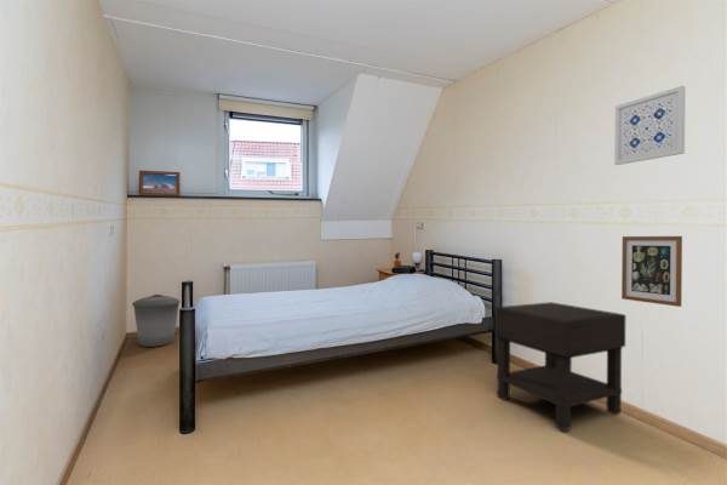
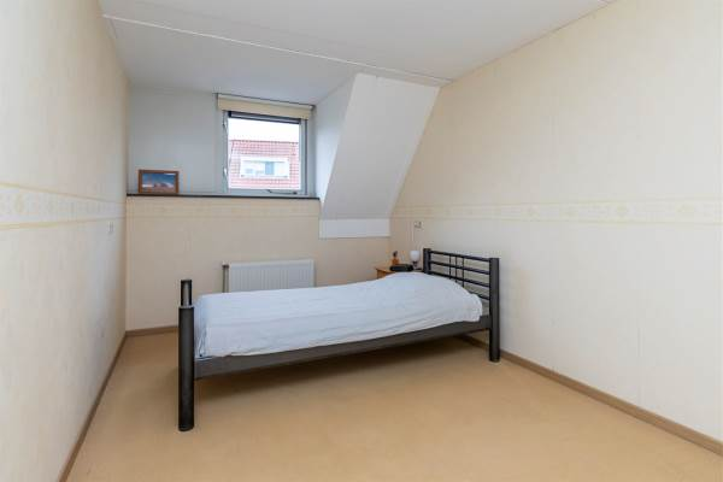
- trash can [131,293,182,348]
- wall art [613,85,686,166]
- wall art [620,235,683,308]
- nightstand [494,301,628,432]
